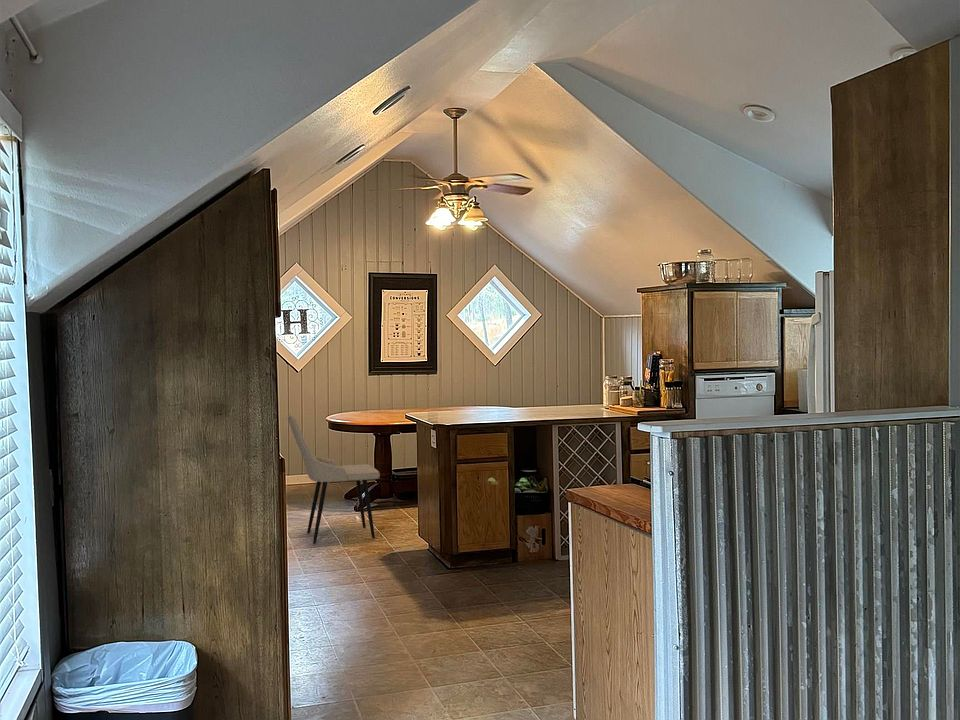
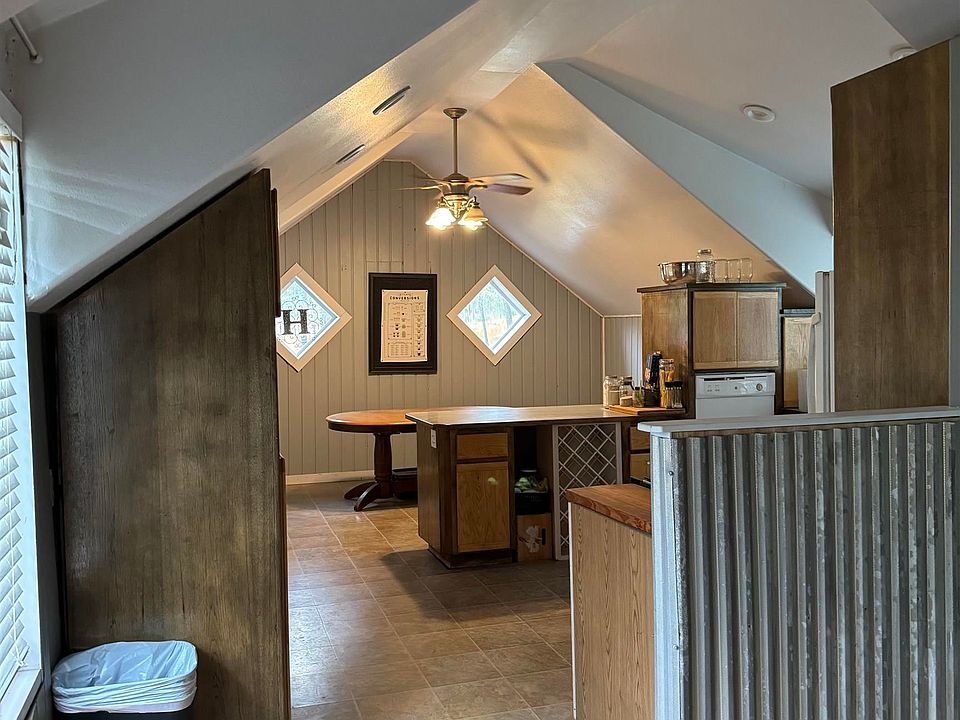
- dining chair [287,413,381,545]
